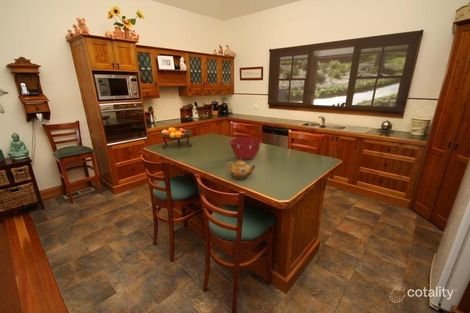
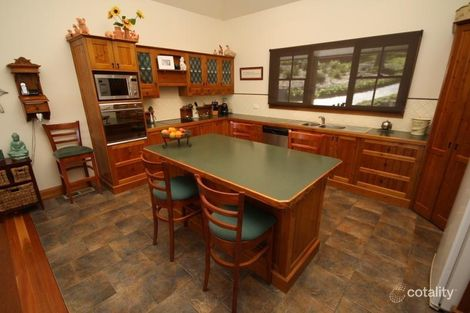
- mixing bowl [229,137,263,160]
- teapot [226,158,257,181]
